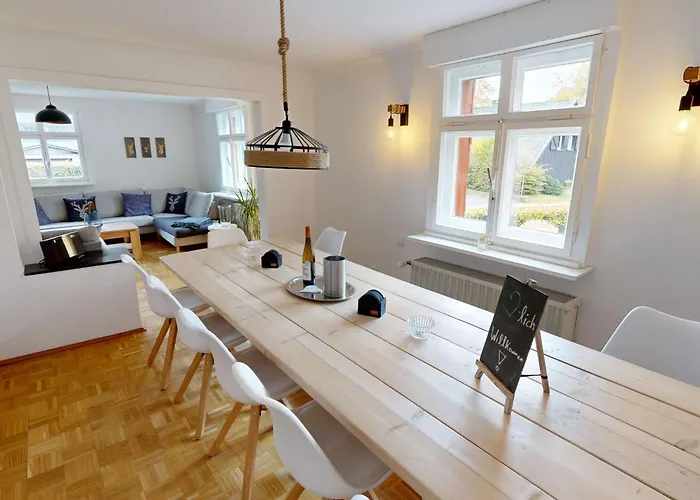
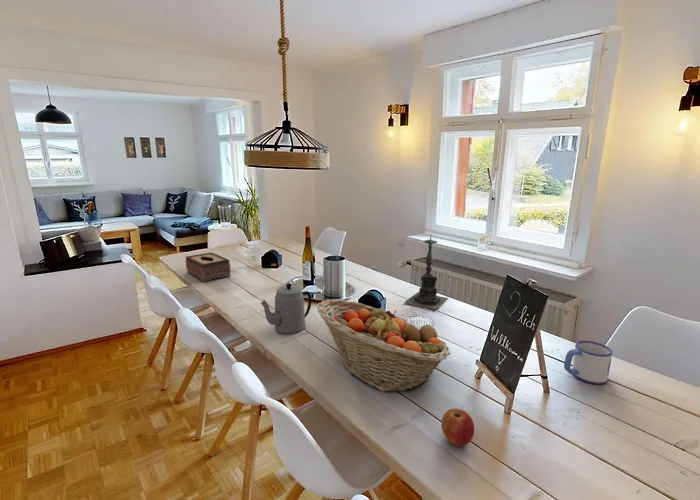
+ apple [440,408,475,447]
+ teapot [260,282,312,335]
+ tissue box [184,251,232,283]
+ fruit basket [316,298,451,393]
+ candle holder [403,235,449,311]
+ mug [563,340,613,385]
